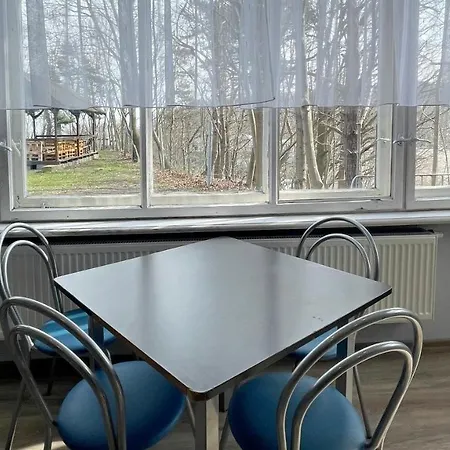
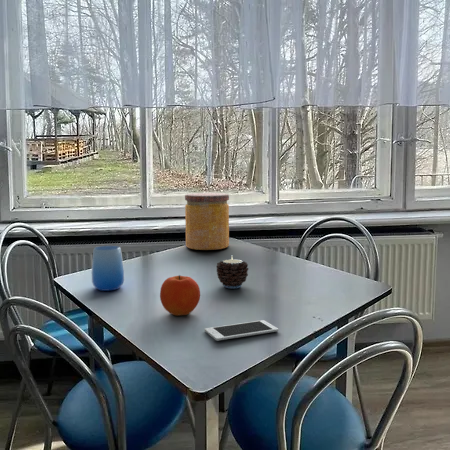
+ candle [215,257,249,289]
+ cup [91,245,125,292]
+ fruit [159,275,201,317]
+ jar [184,192,230,251]
+ cell phone [204,319,279,342]
